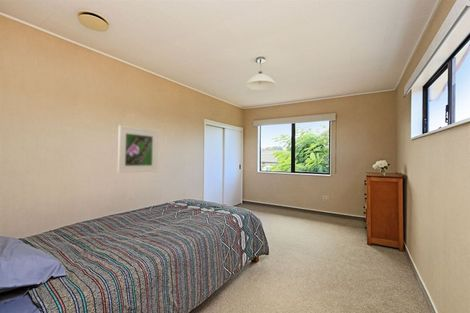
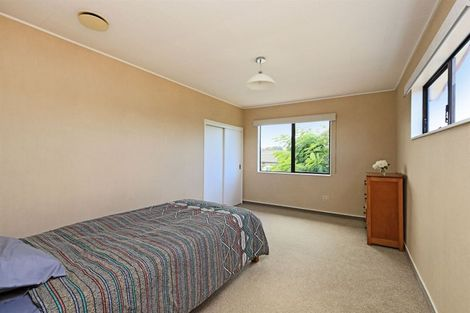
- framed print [117,125,159,174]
